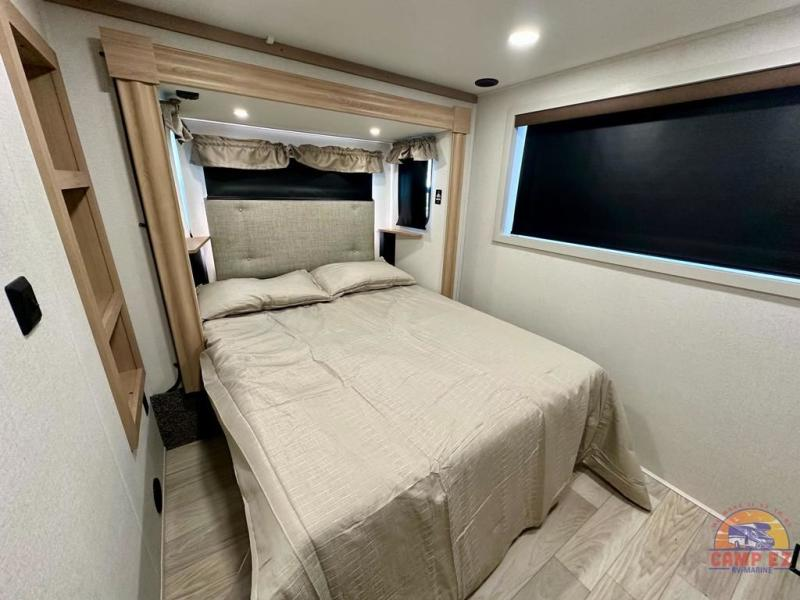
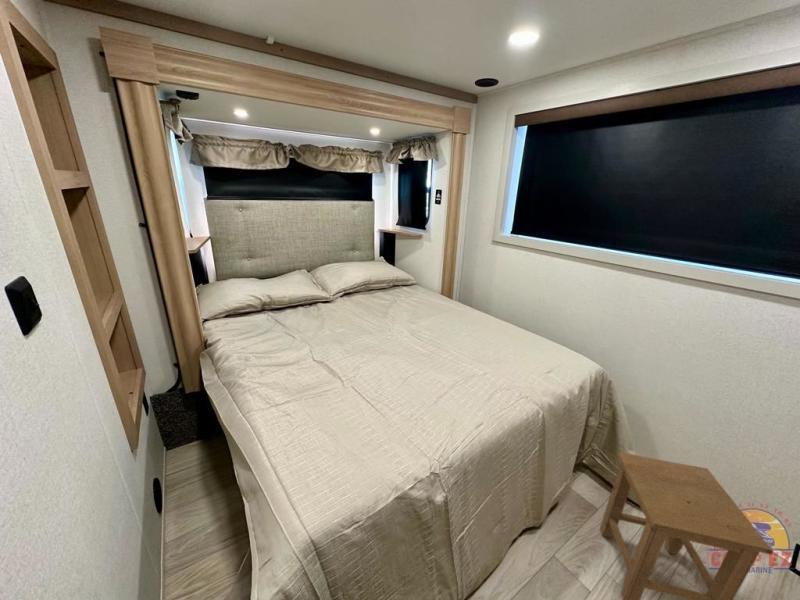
+ stool [599,451,774,600]
